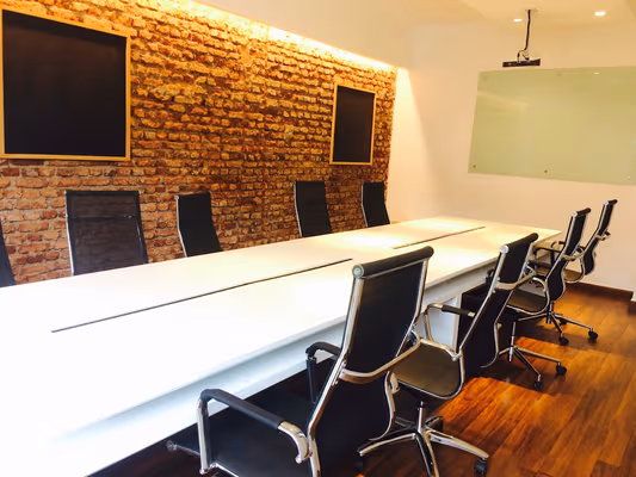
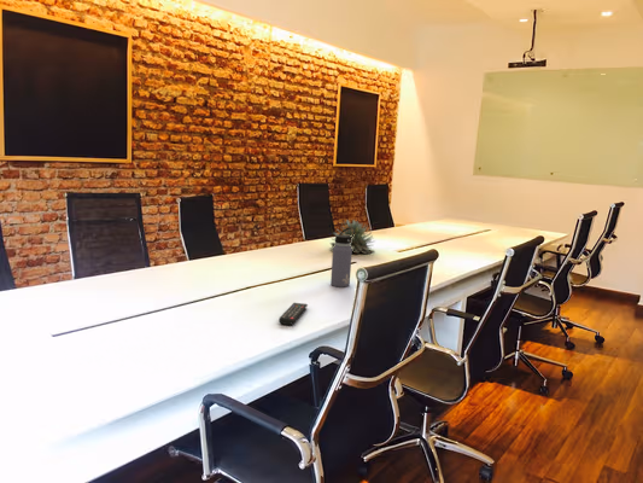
+ remote control [277,302,309,326]
+ succulent plant [328,219,376,255]
+ water bottle [329,227,355,289]
